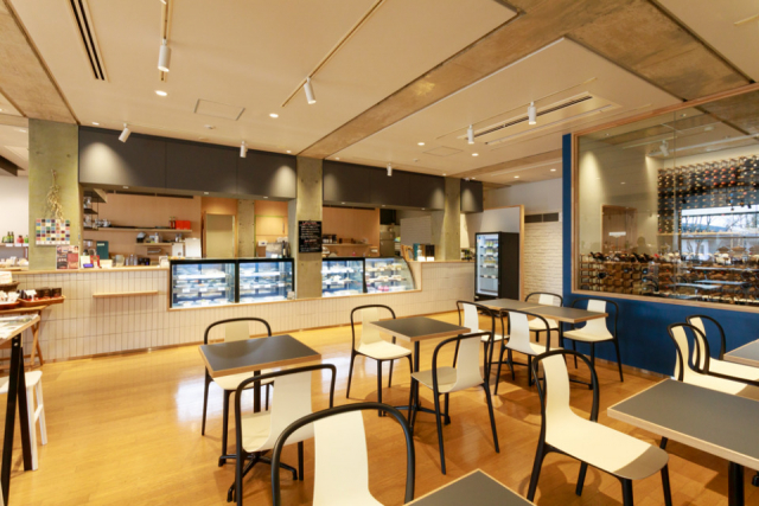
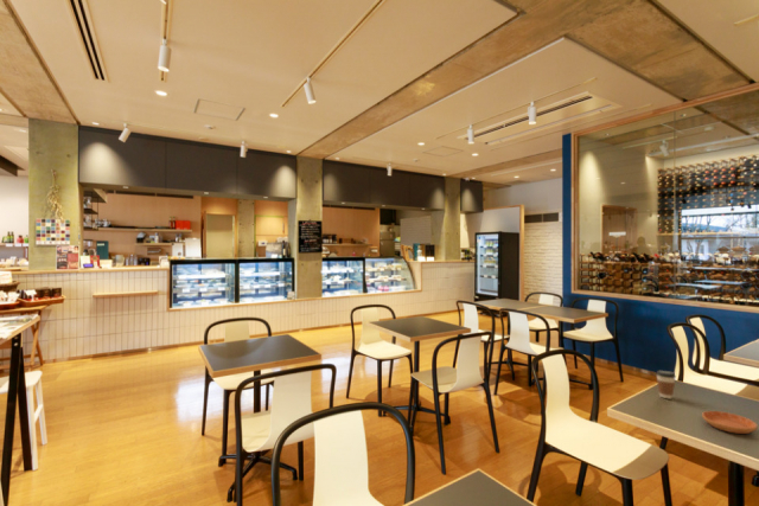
+ saucer [701,410,759,435]
+ coffee cup [655,370,676,399]
